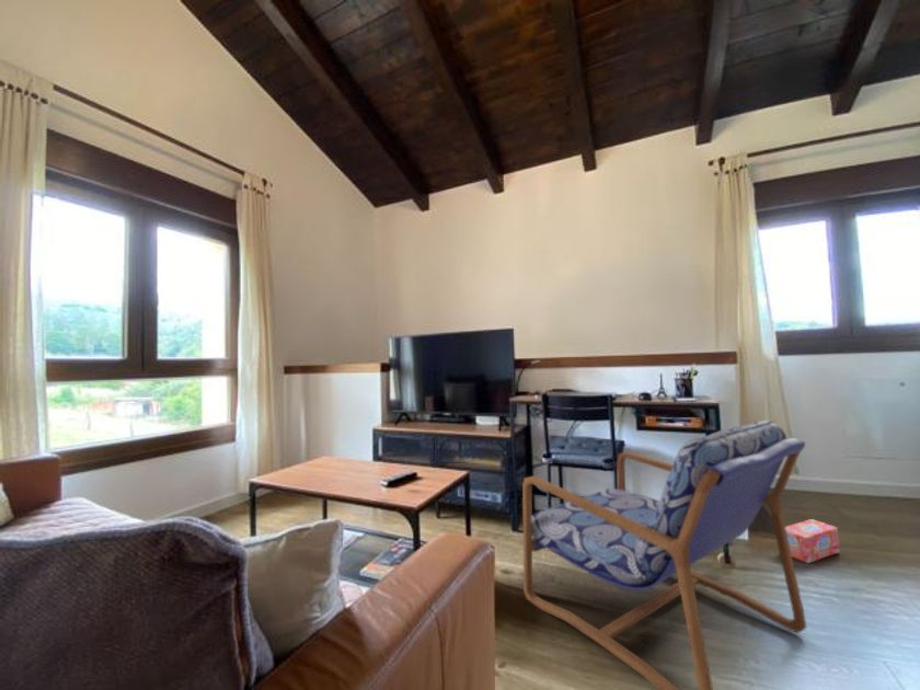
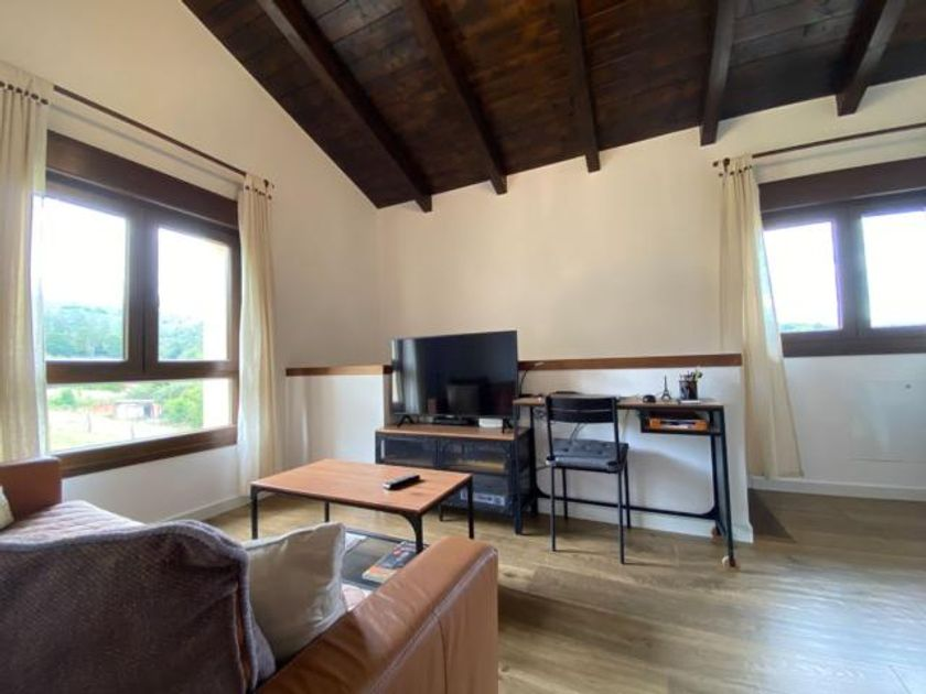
- box [785,518,841,564]
- armchair [521,419,807,690]
